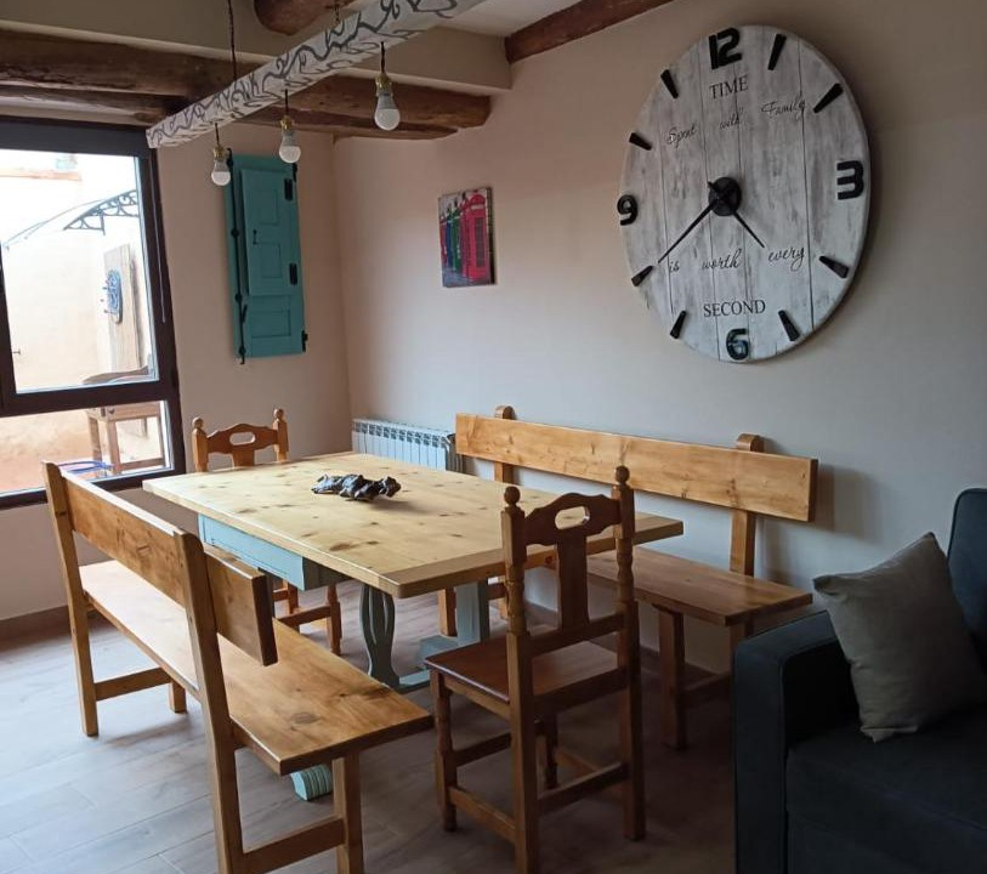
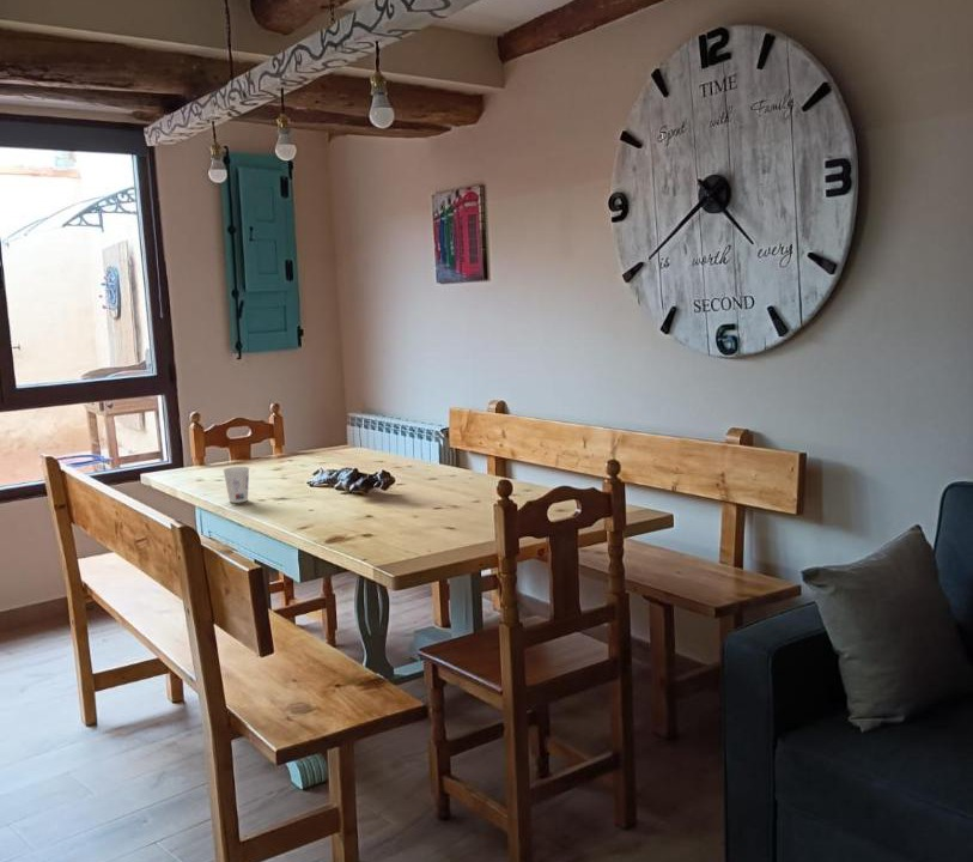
+ cup [221,466,250,504]
